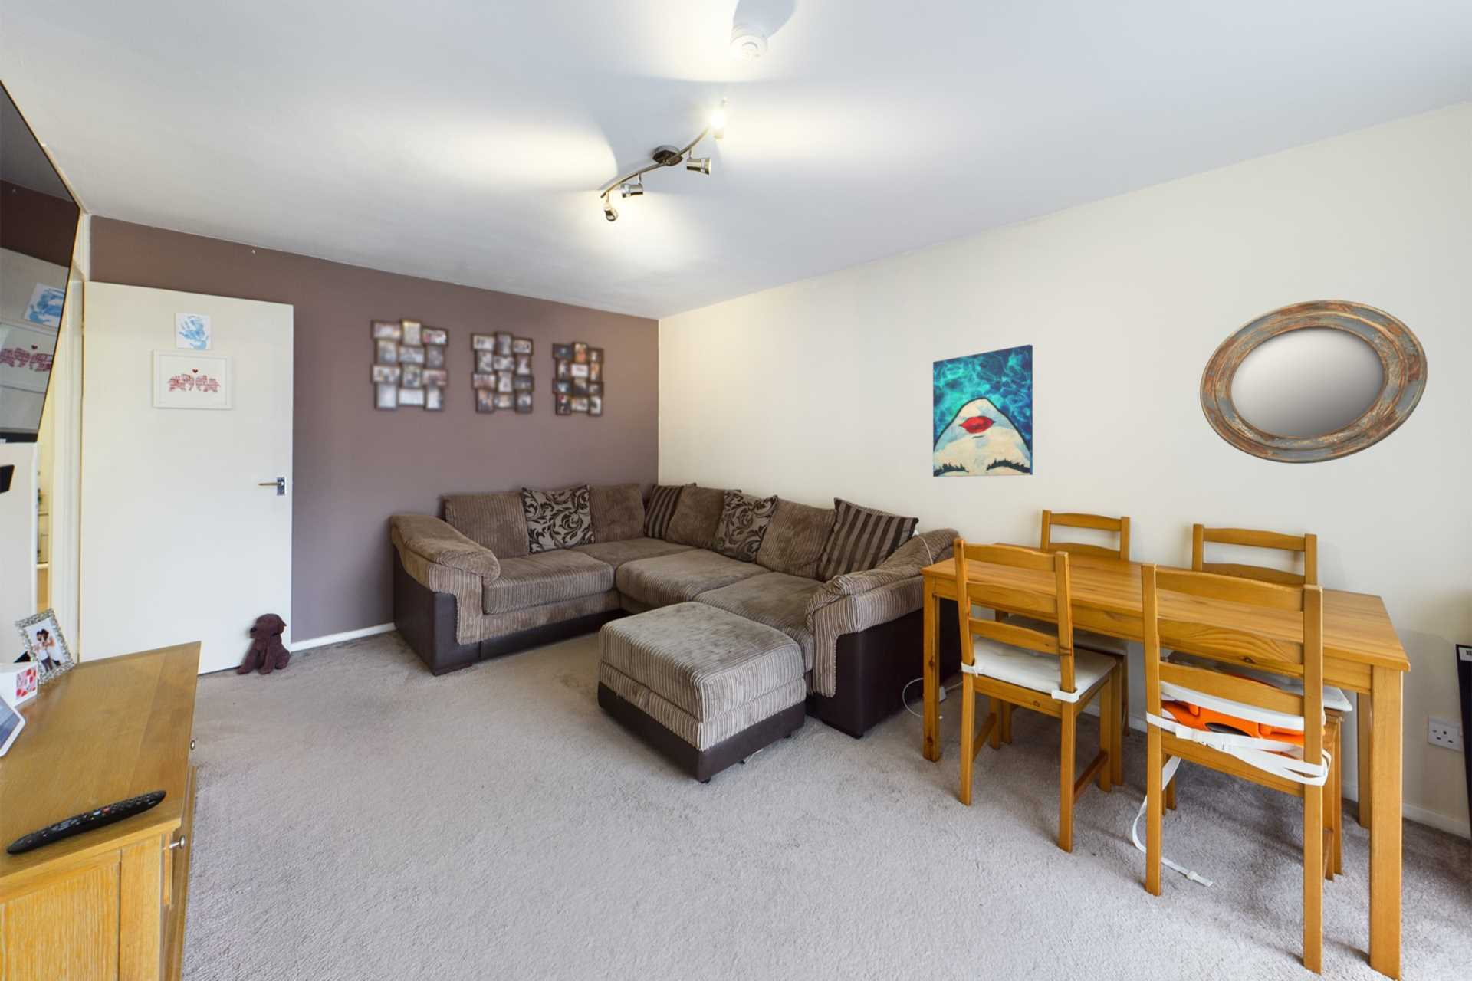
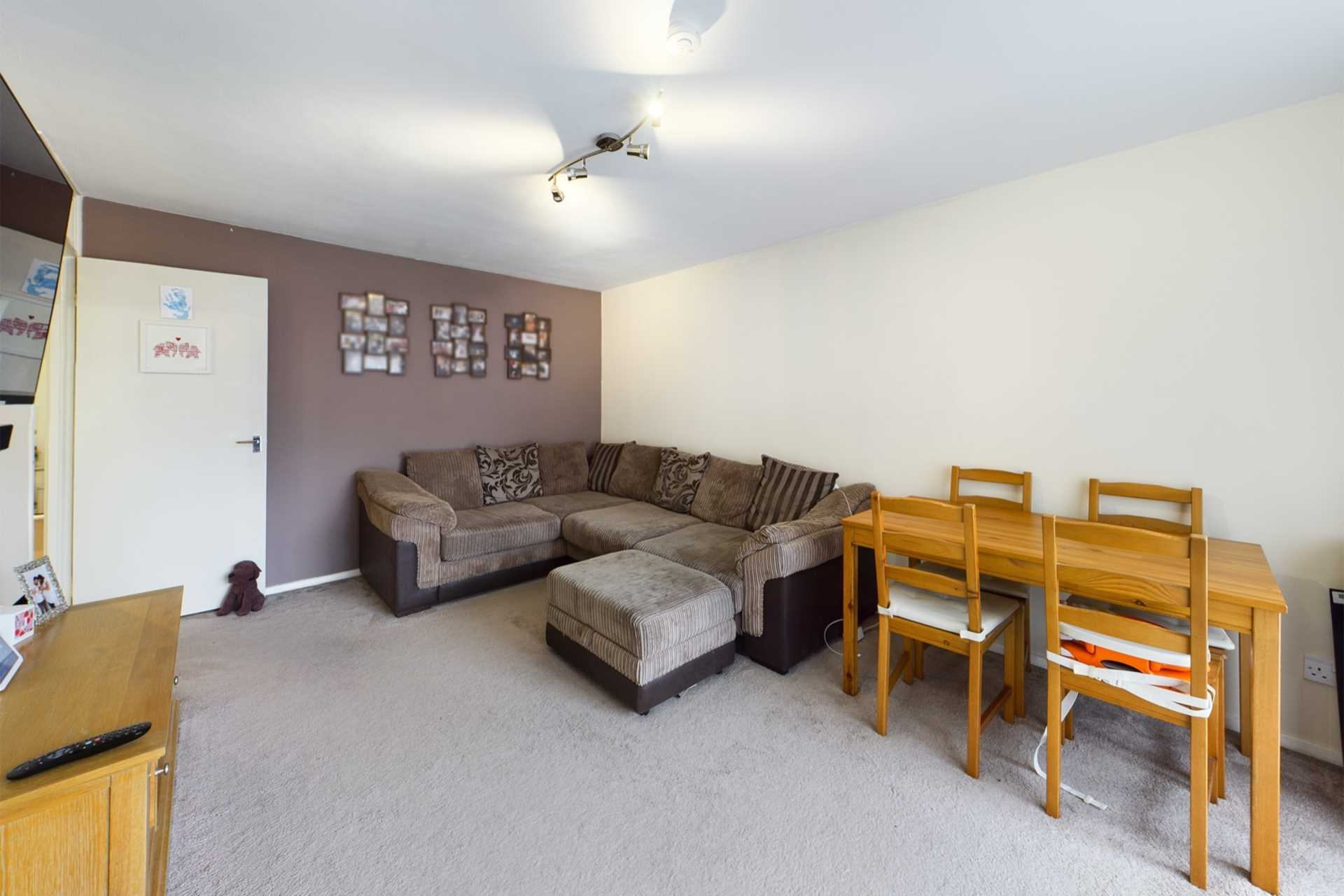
- home mirror [1199,299,1428,464]
- wall art [932,344,1034,477]
